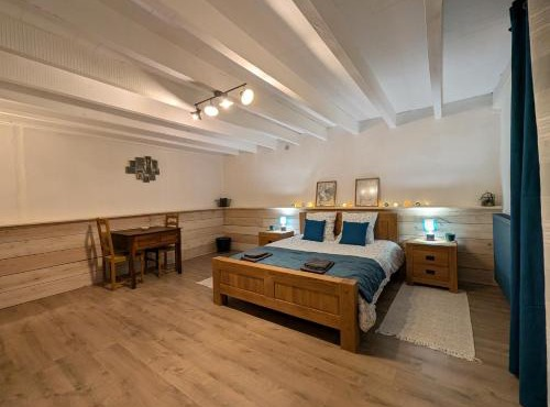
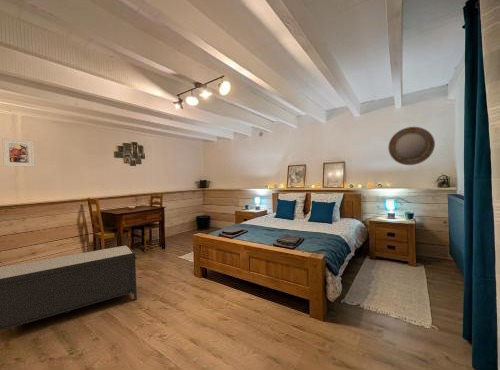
+ bench [0,245,138,332]
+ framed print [1,137,35,168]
+ home mirror [387,126,436,166]
